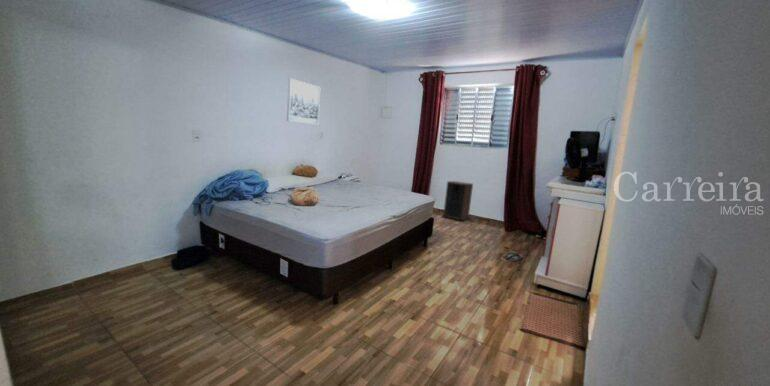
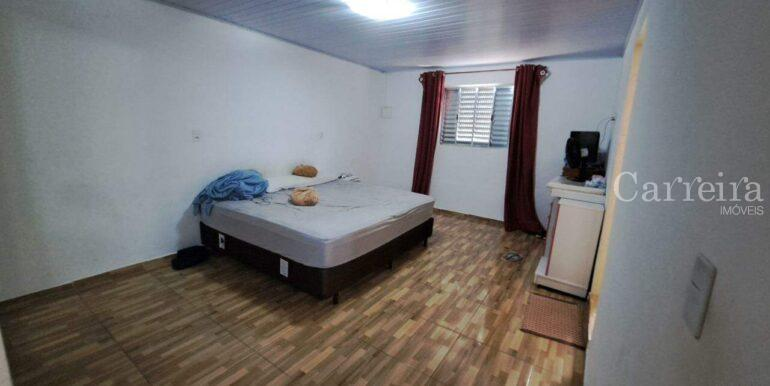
- wall art [286,78,321,126]
- speaker [442,180,474,222]
